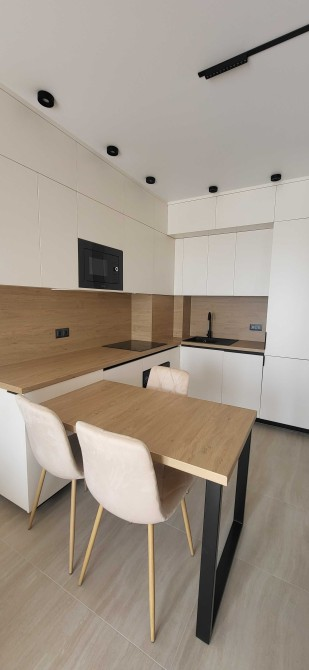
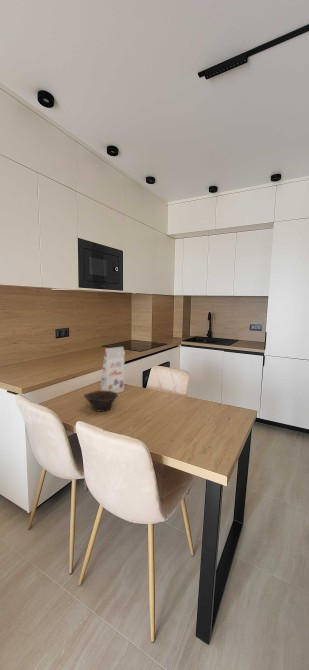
+ bowl [83,390,119,413]
+ gift box [99,346,126,394]
